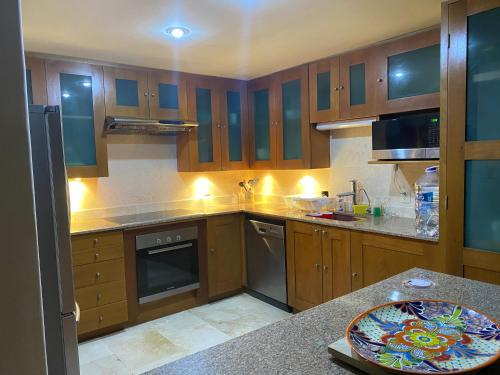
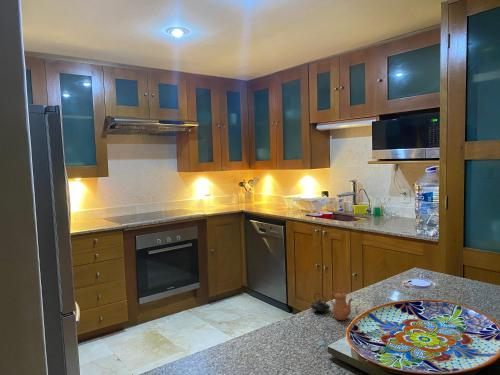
+ teapot [310,289,371,321]
